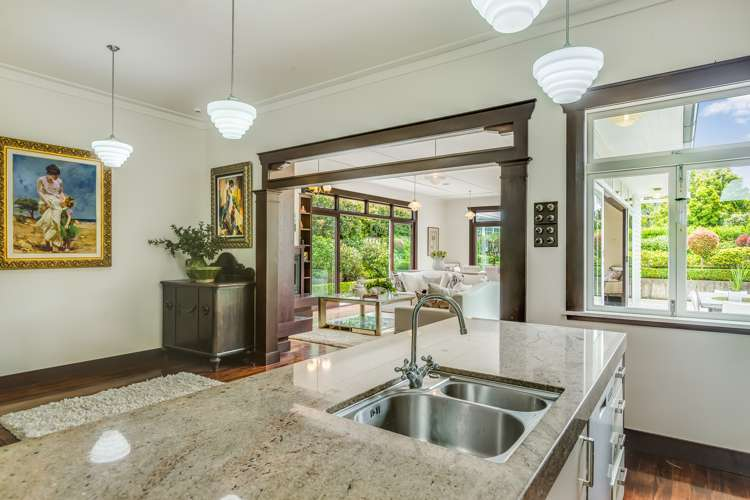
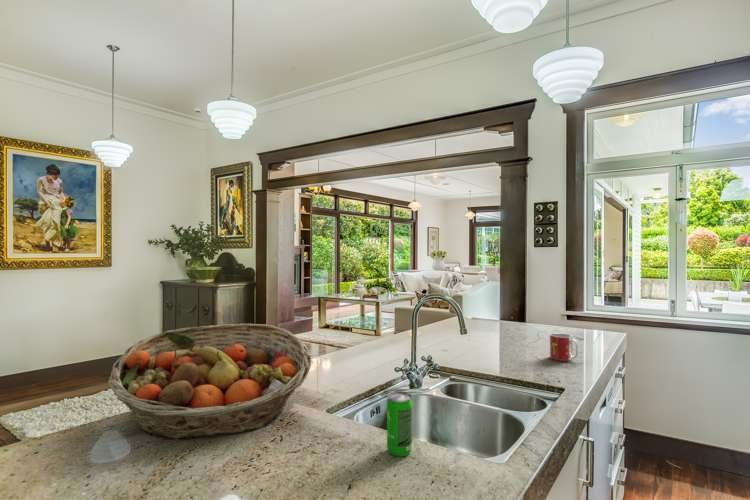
+ fruit basket [107,323,312,441]
+ beverage can [386,391,413,457]
+ mug [549,332,580,362]
